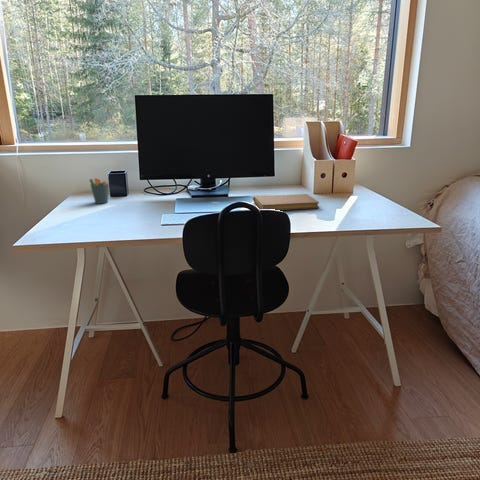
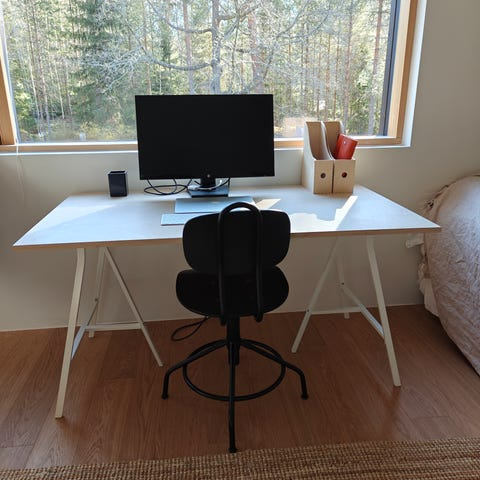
- pen holder [88,173,110,205]
- notebook [253,193,320,211]
